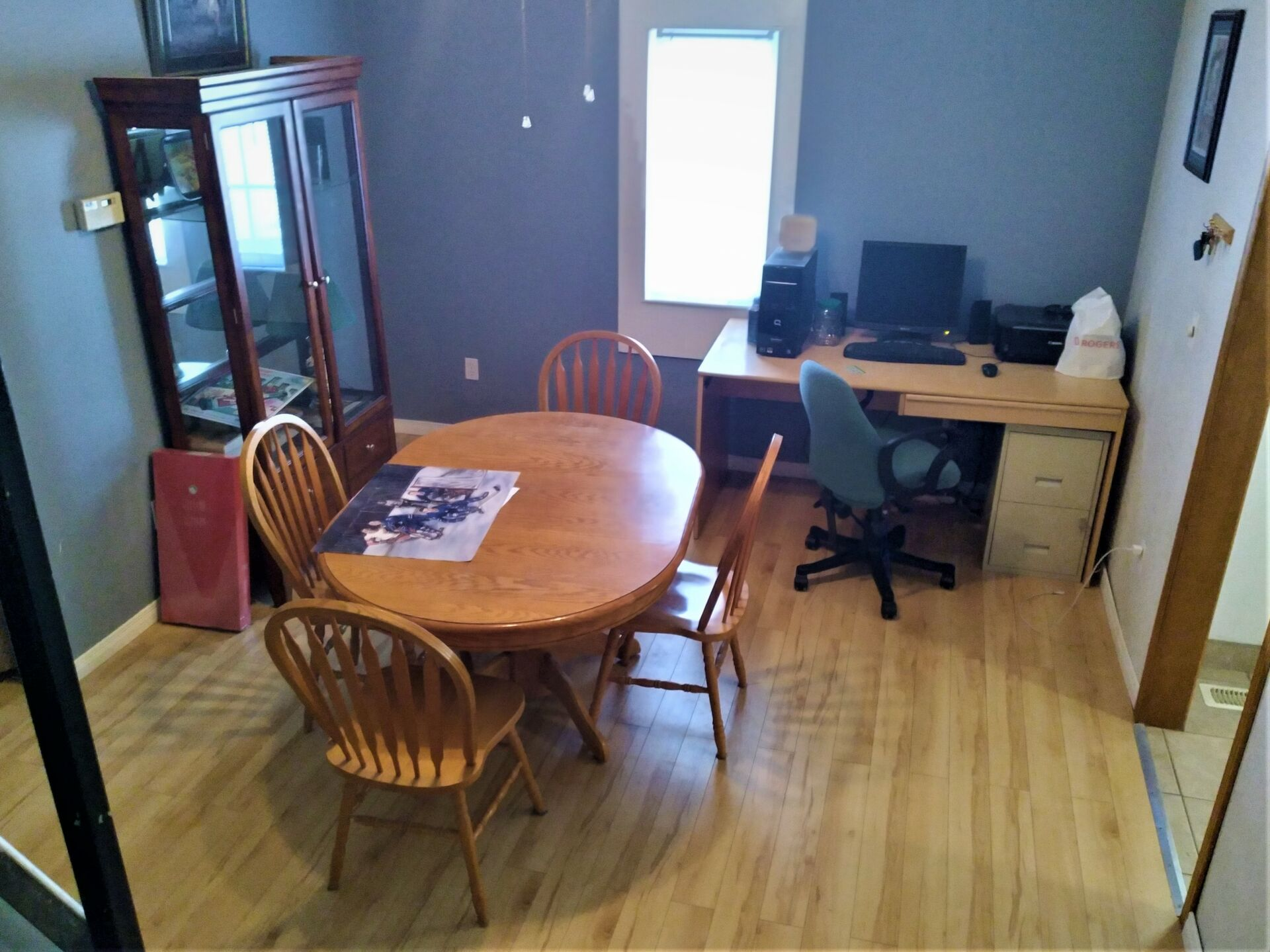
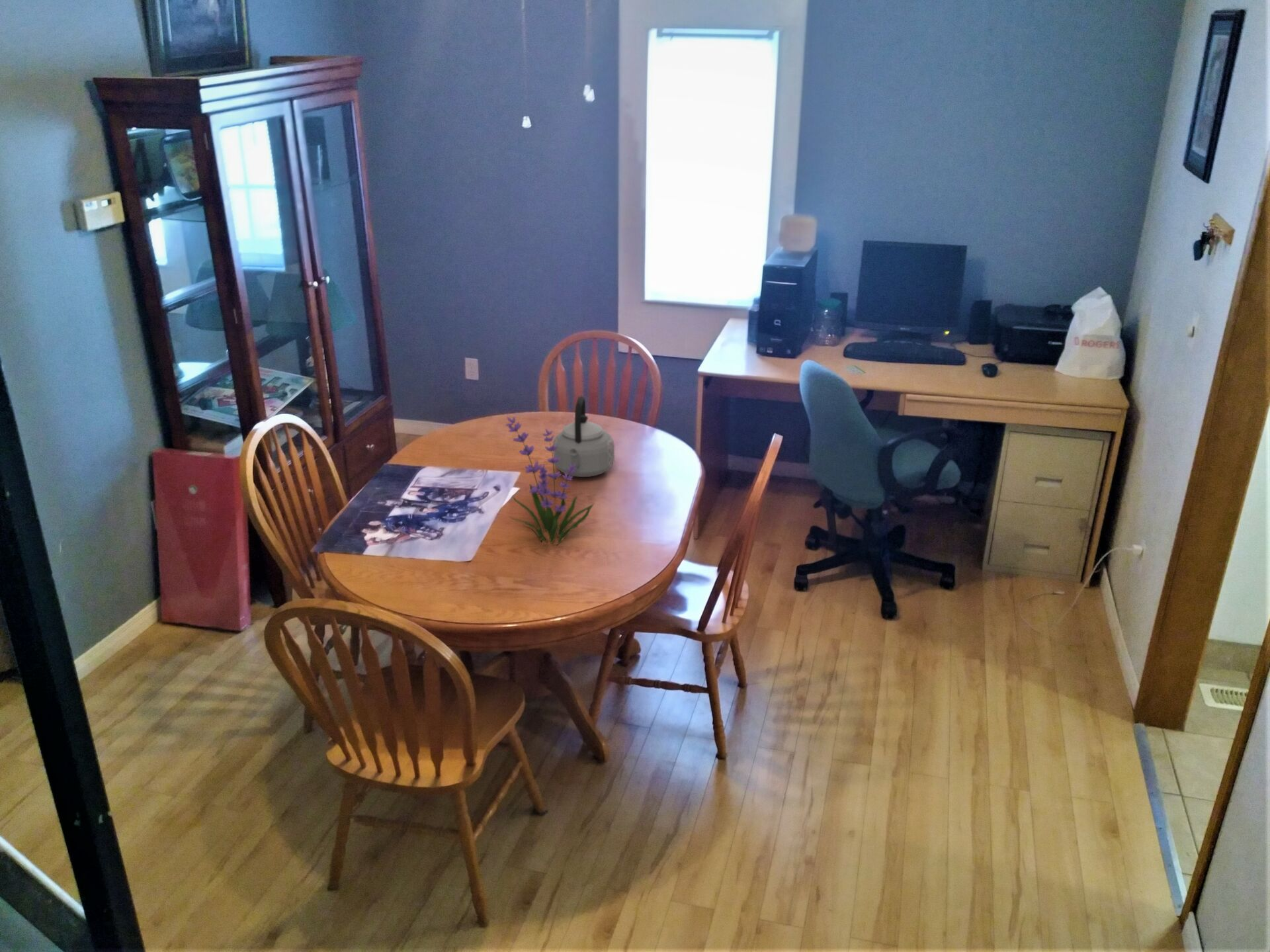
+ teapot [552,396,615,478]
+ plant [505,416,595,546]
